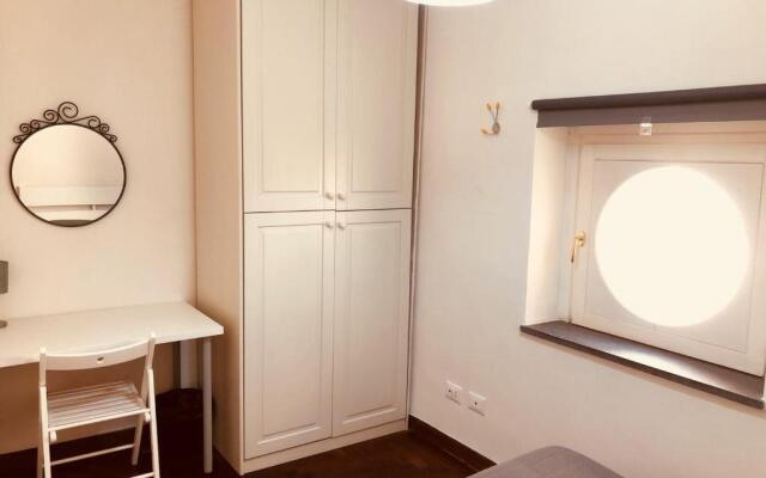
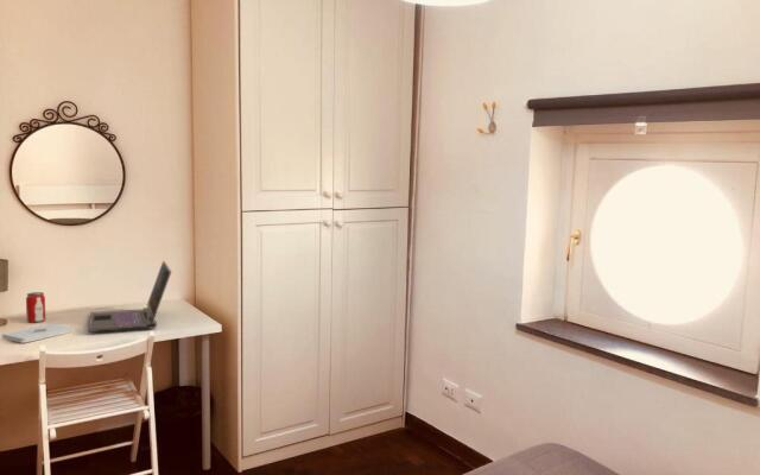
+ beverage can [25,291,46,324]
+ laptop [88,260,172,334]
+ notepad [1,323,72,344]
